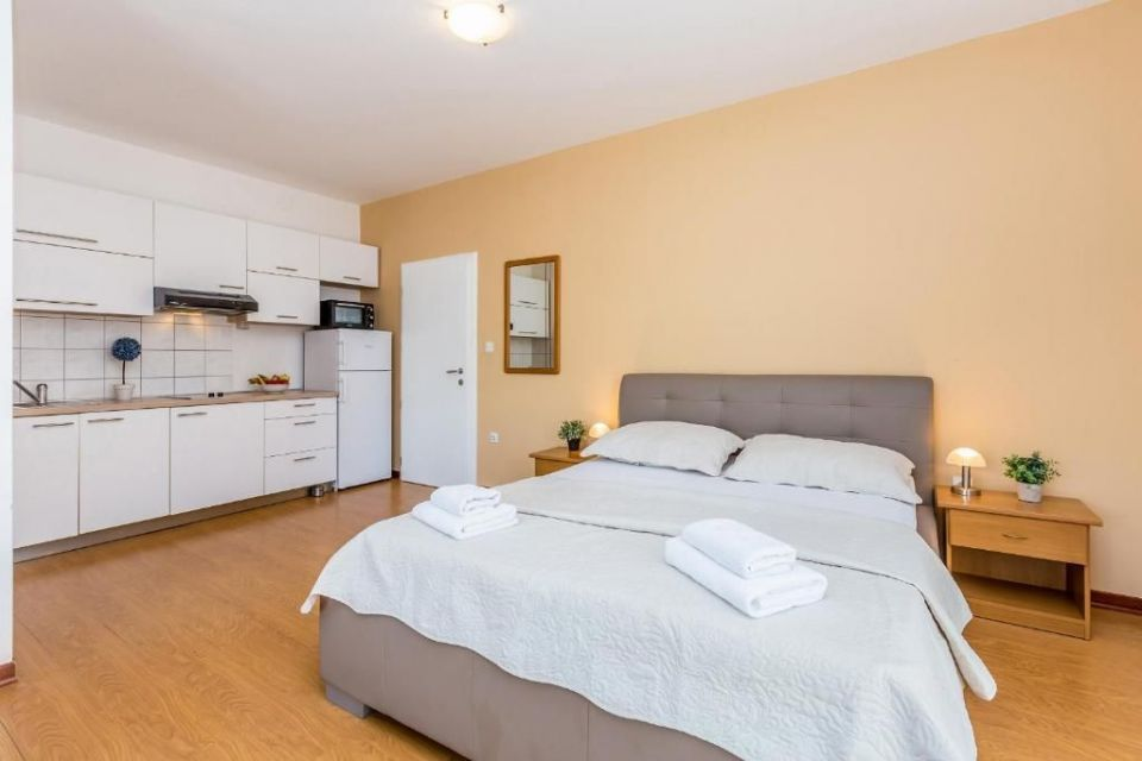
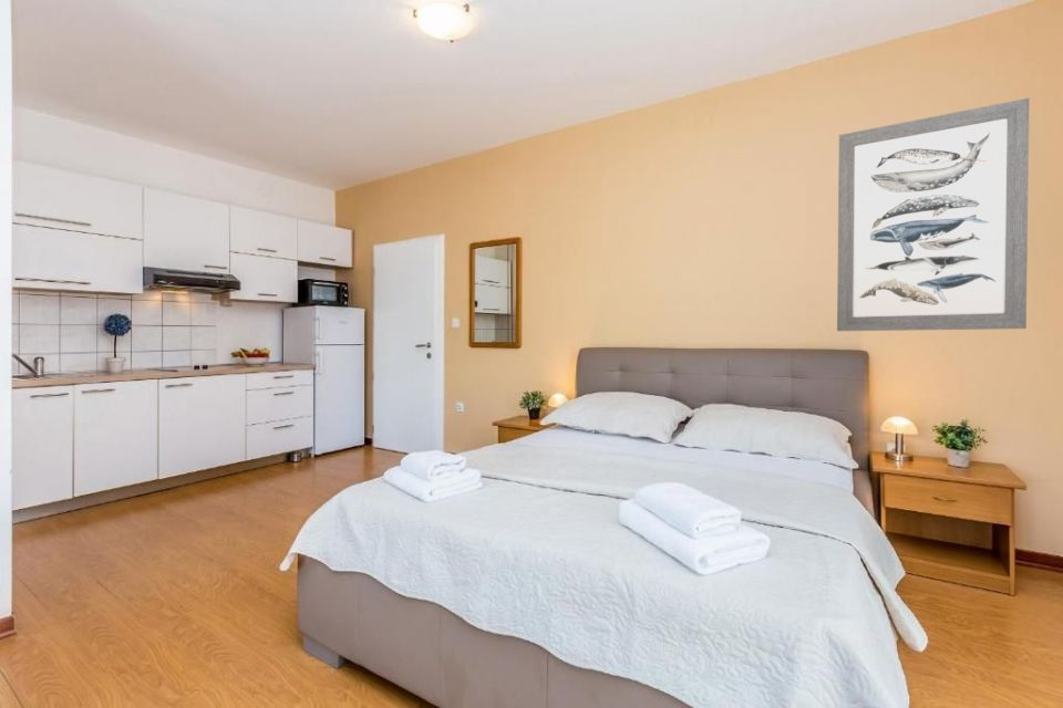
+ wall art [836,97,1030,332]
